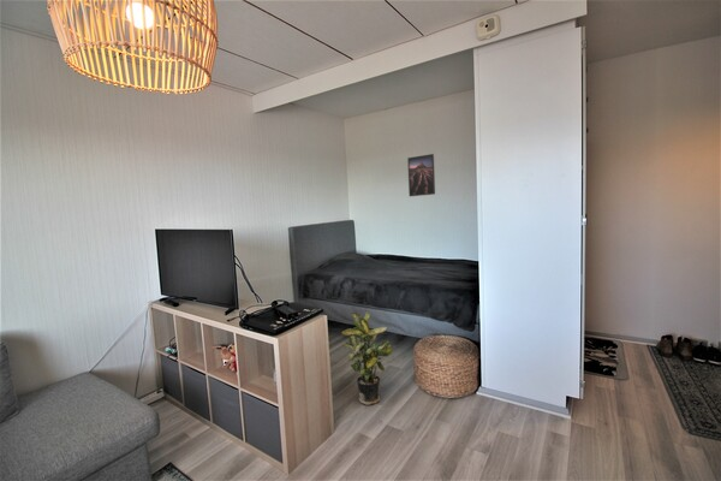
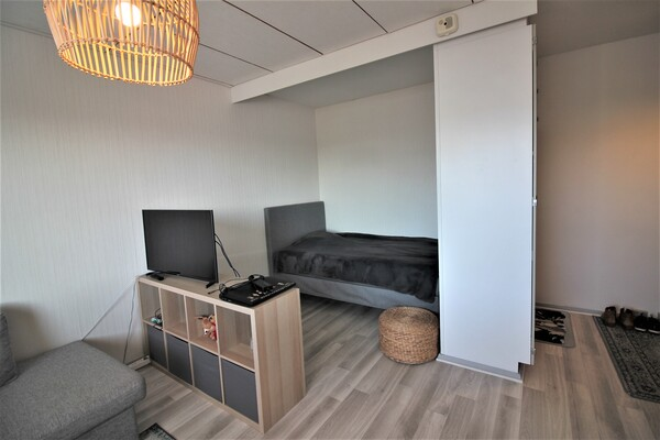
- potted plant [341,310,394,406]
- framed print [406,153,436,197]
